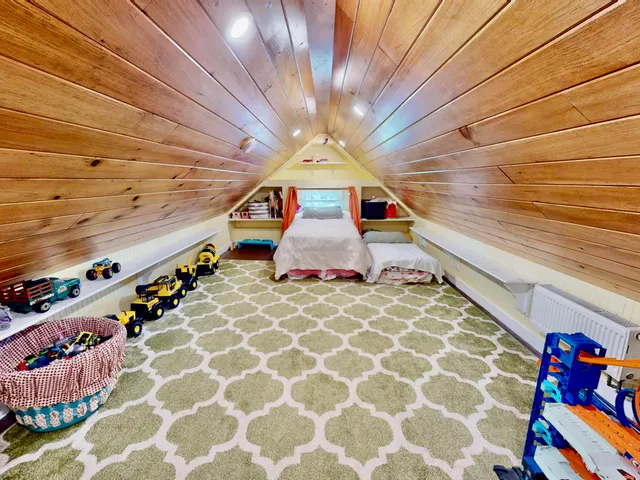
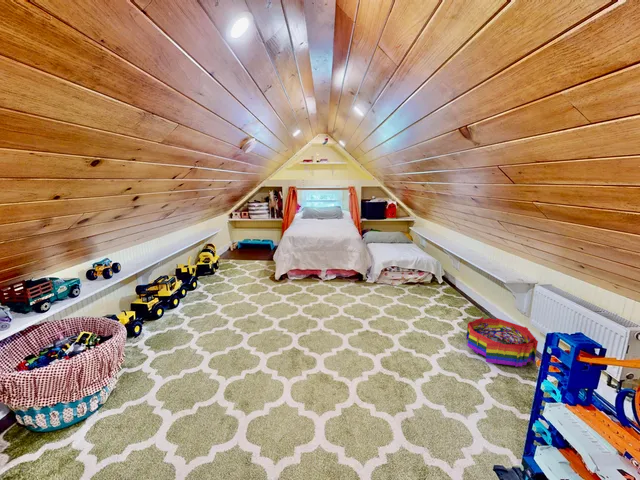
+ storage bin [465,316,539,368]
